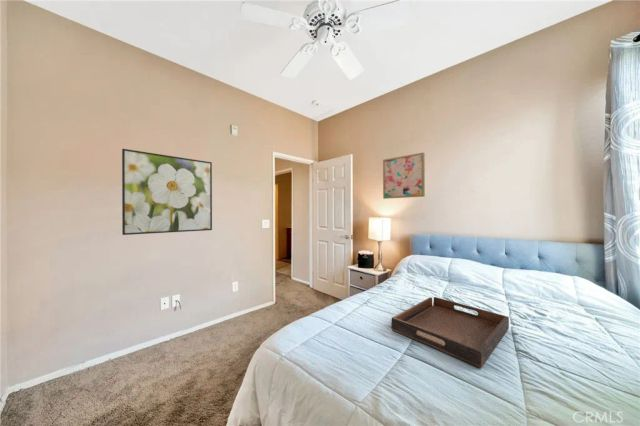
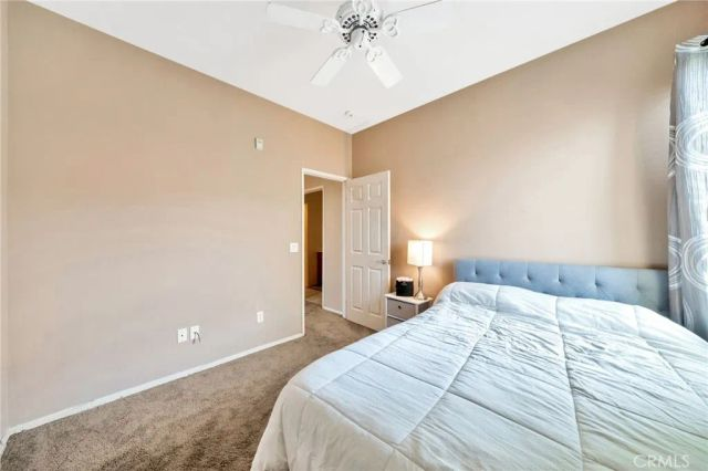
- serving tray [391,296,510,369]
- wall art [382,152,426,200]
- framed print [121,148,213,236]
